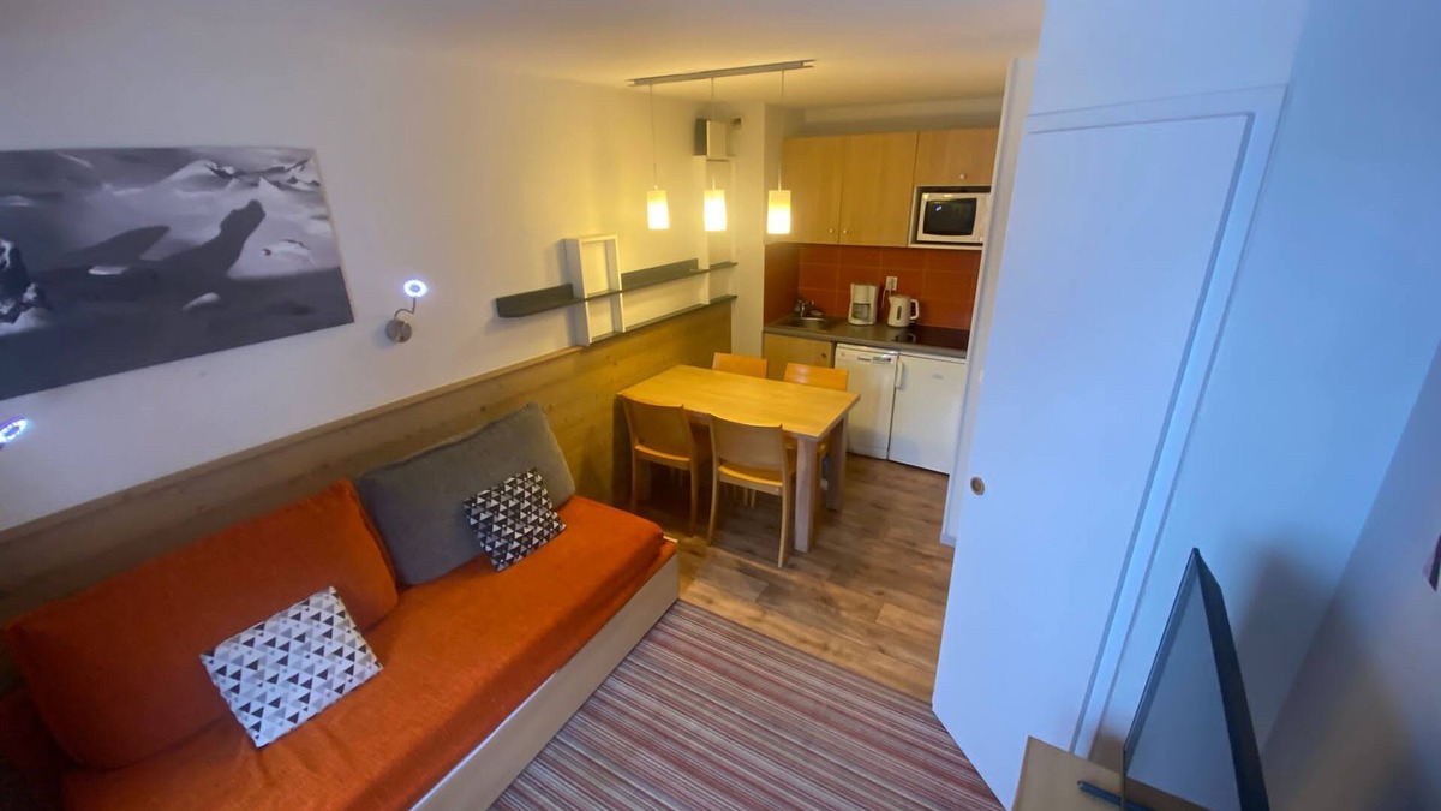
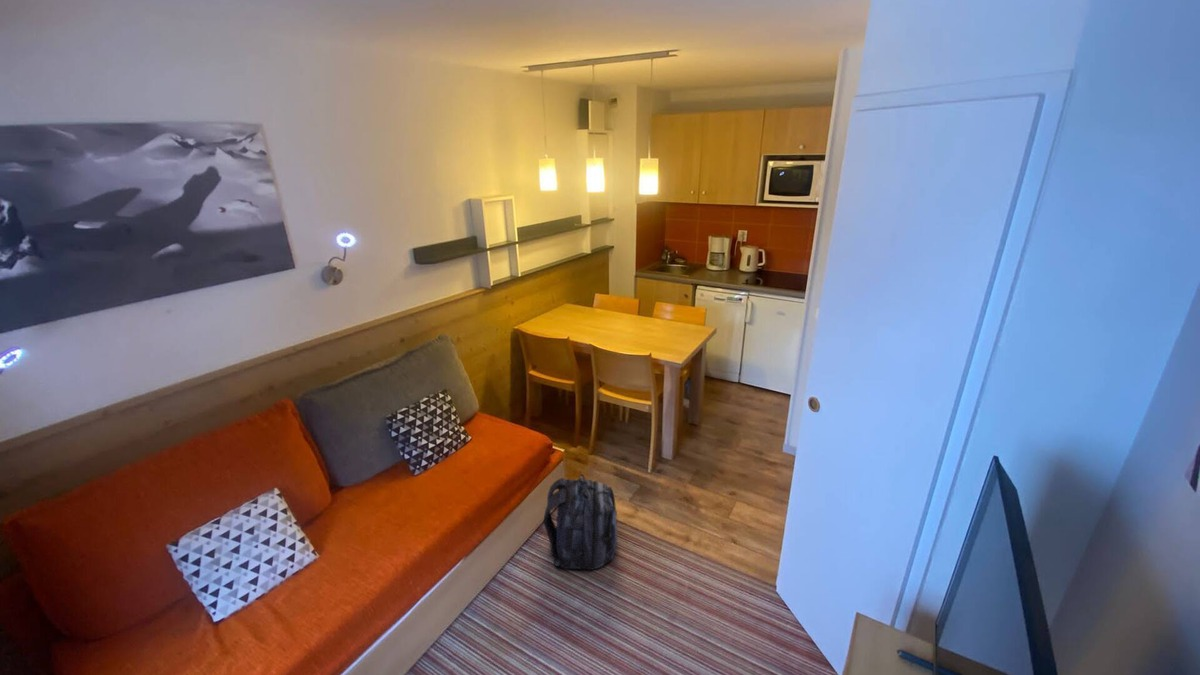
+ backpack [543,473,619,572]
